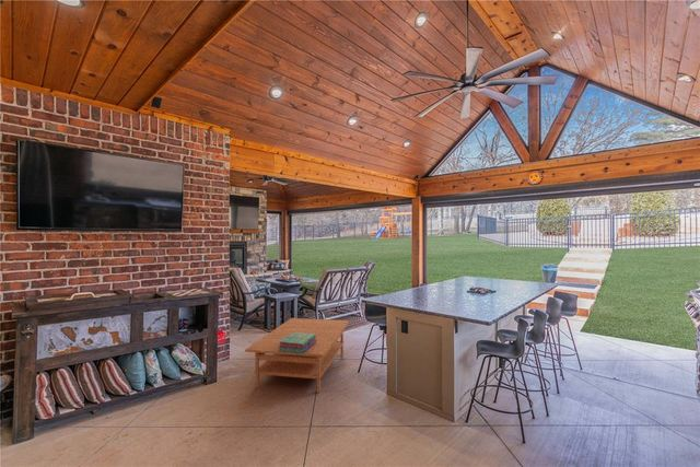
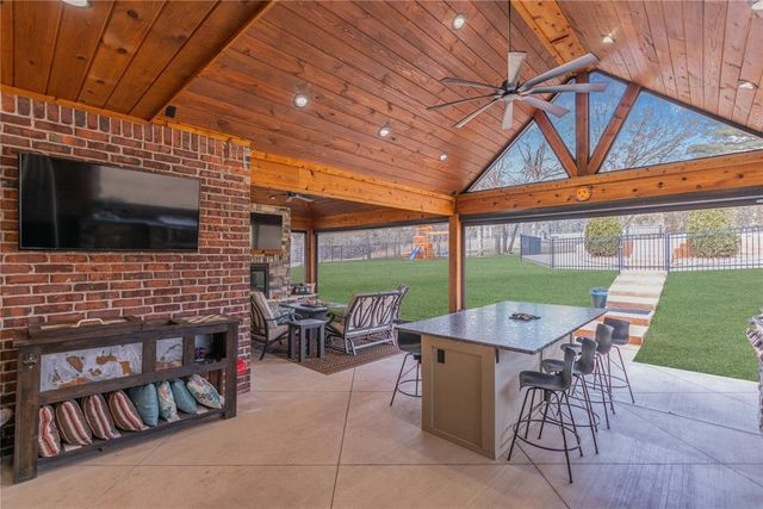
- coffee table [244,317,350,394]
- stack of books [278,332,316,353]
